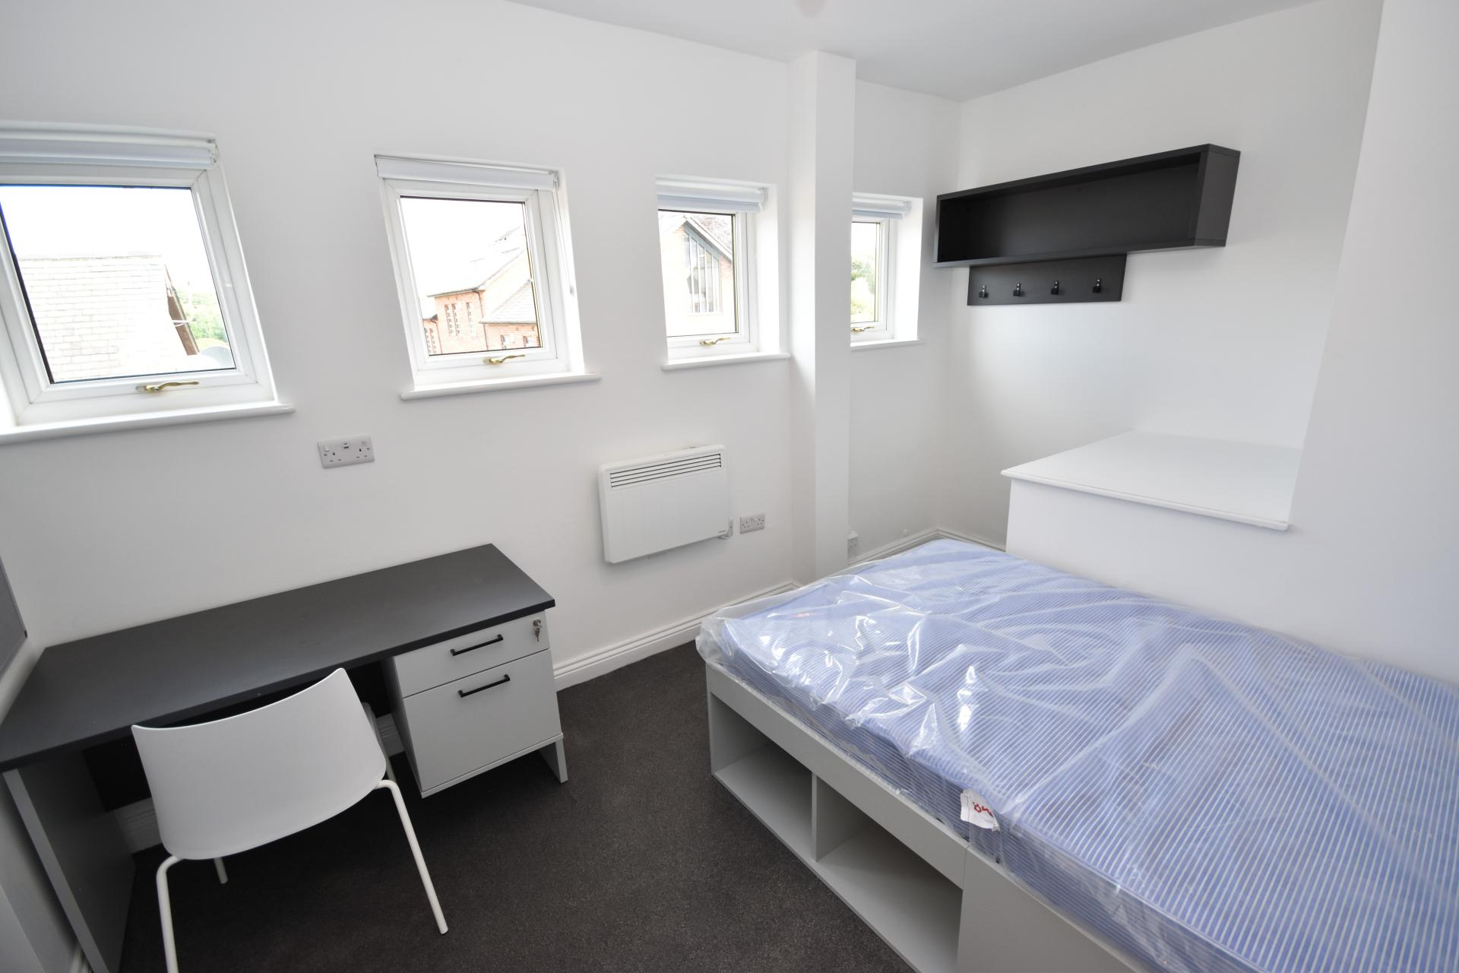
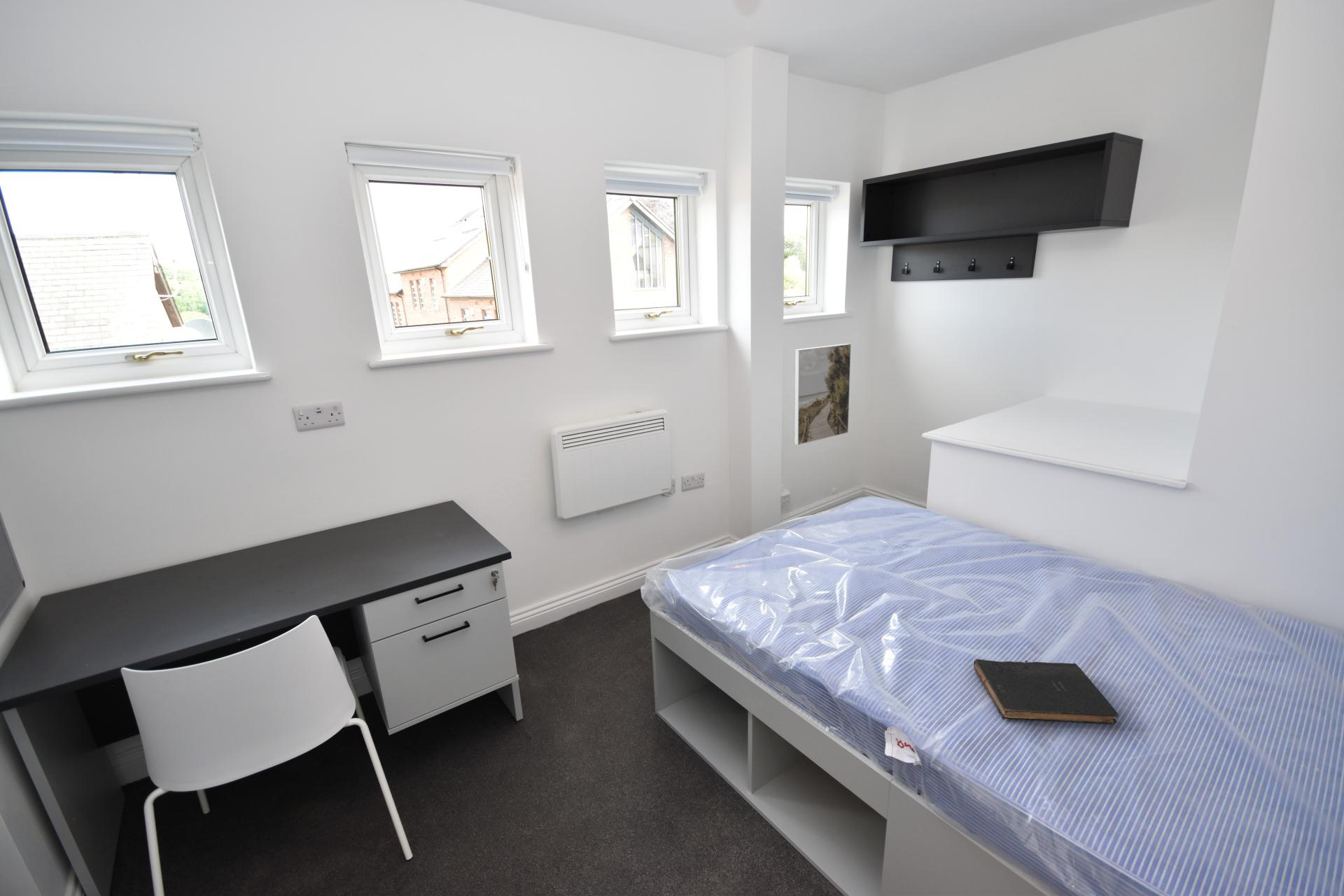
+ book [973,659,1119,724]
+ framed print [793,343,852,446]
